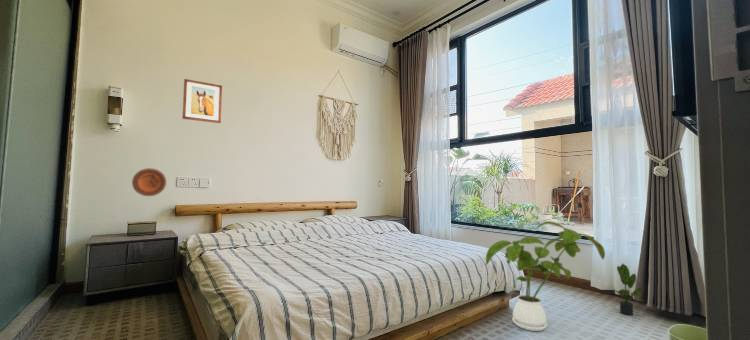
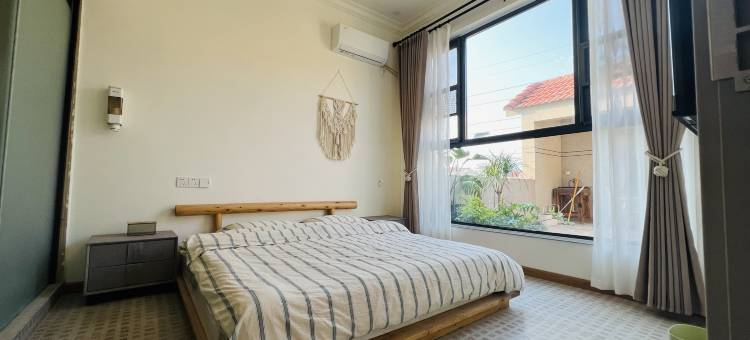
- potted plant [611,262,644,316]
- house plant [485,220,606,332]
- wall art [182,78,223,124]
- decorative plate [131,167,167,197]
